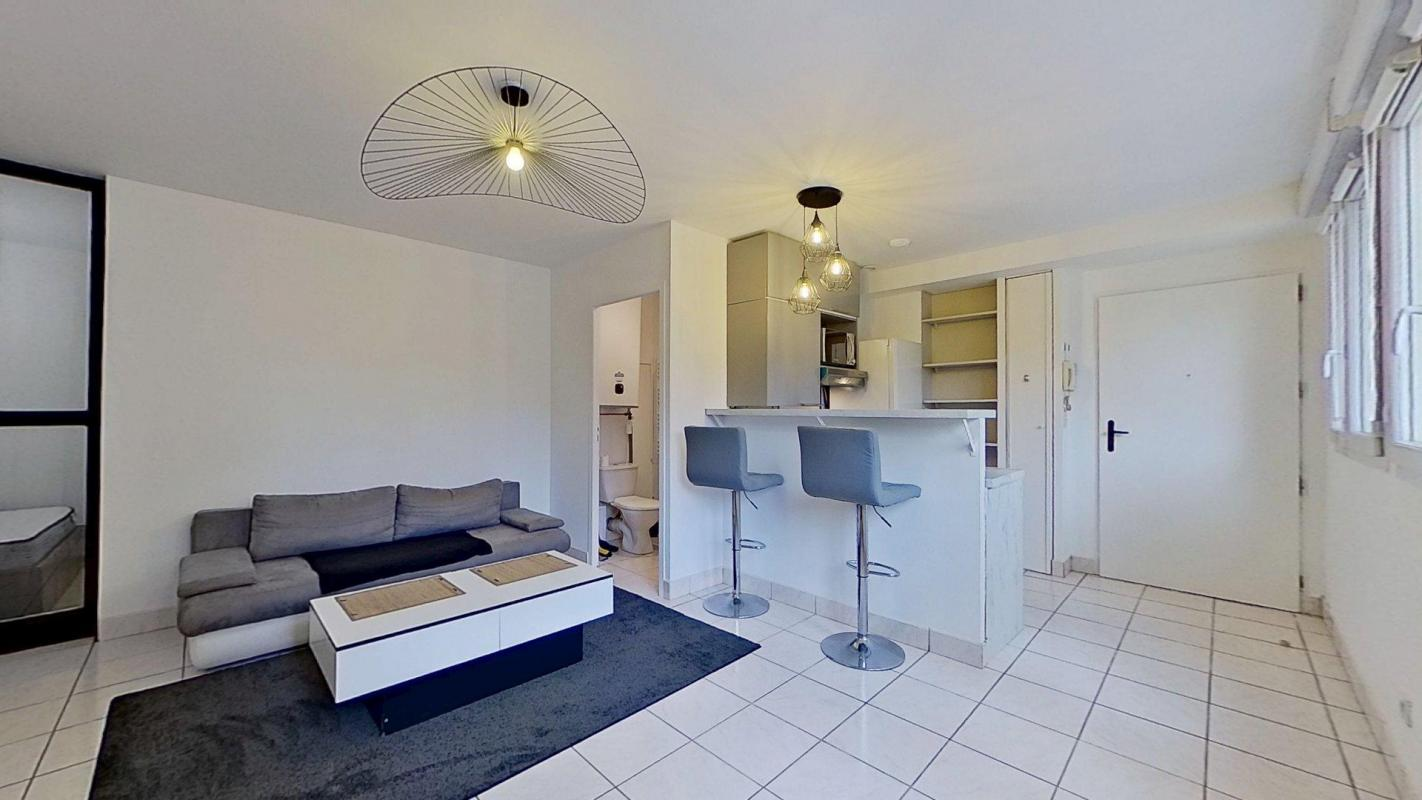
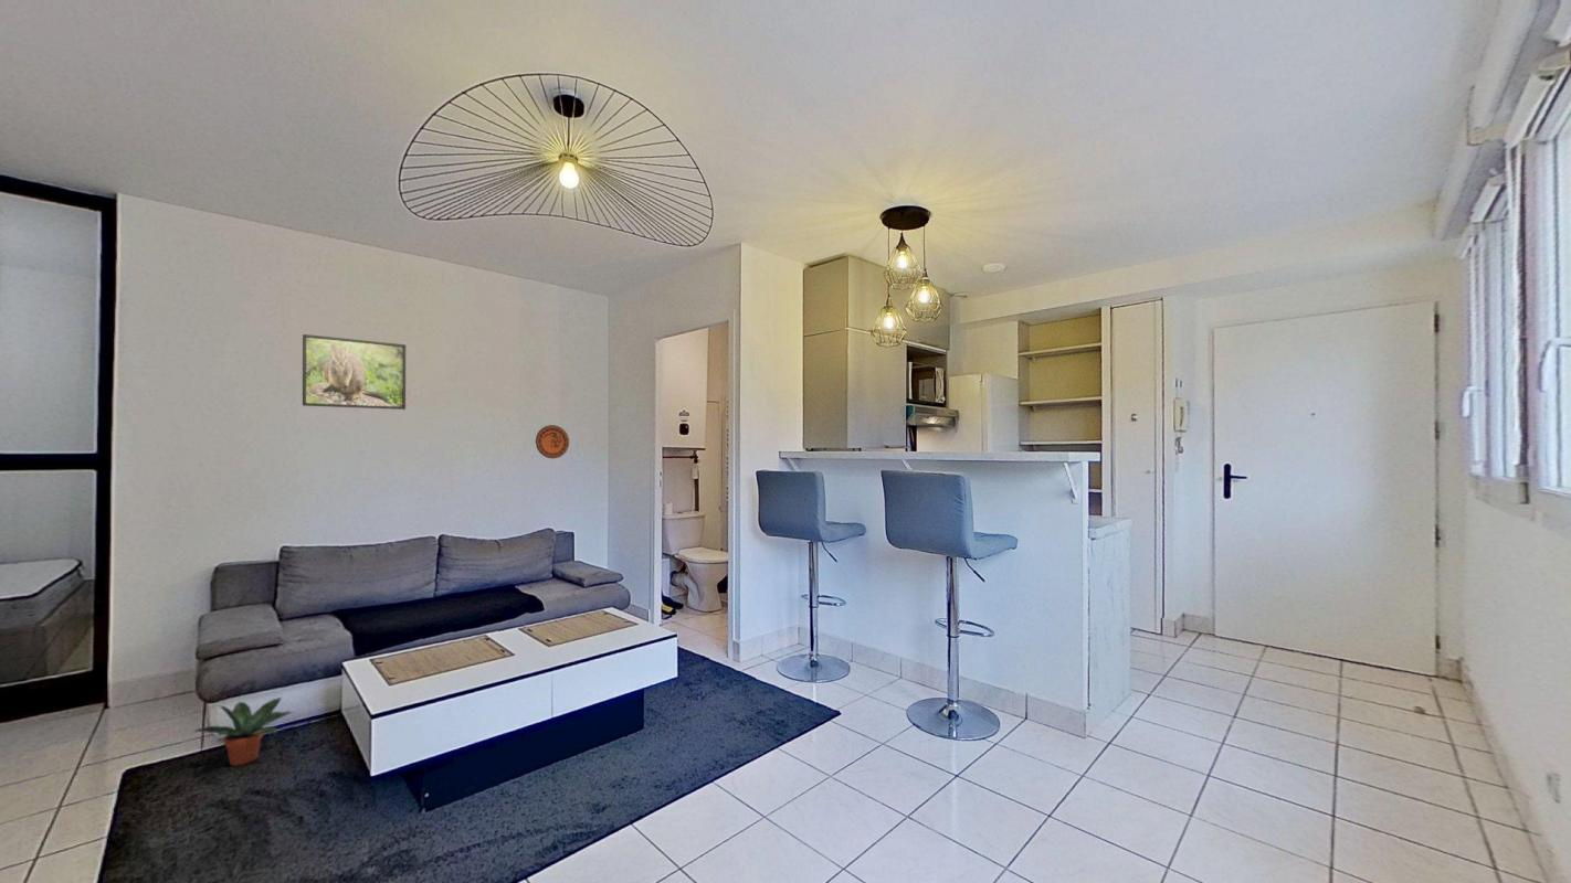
+ potted plant [192,696,295,767]
+ decorative plate [535,424,570,459]
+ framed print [302,333,407,411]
